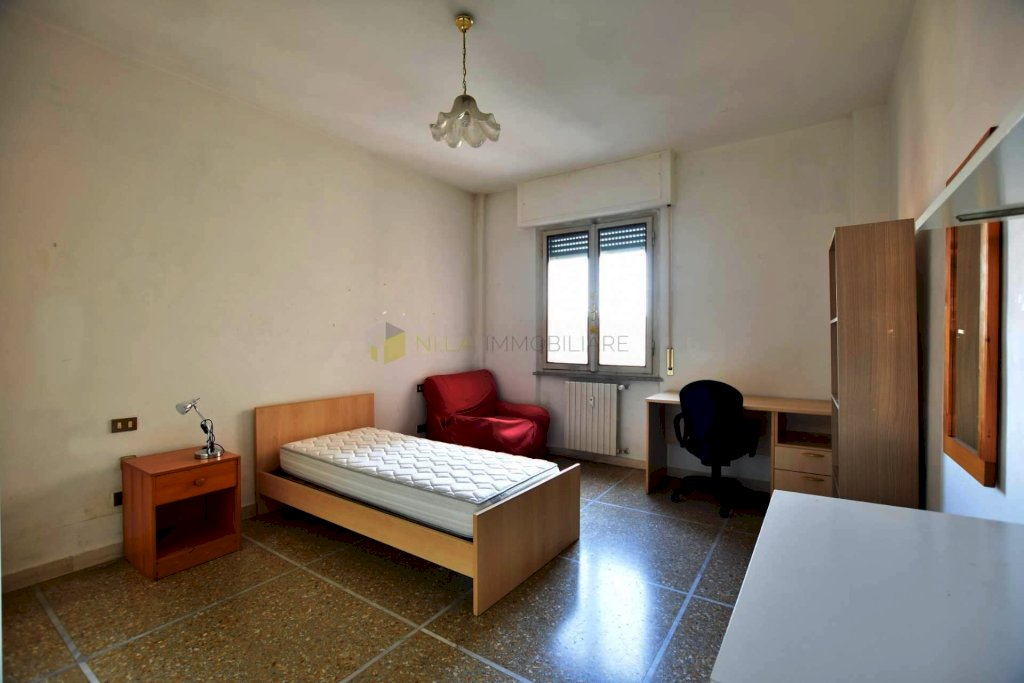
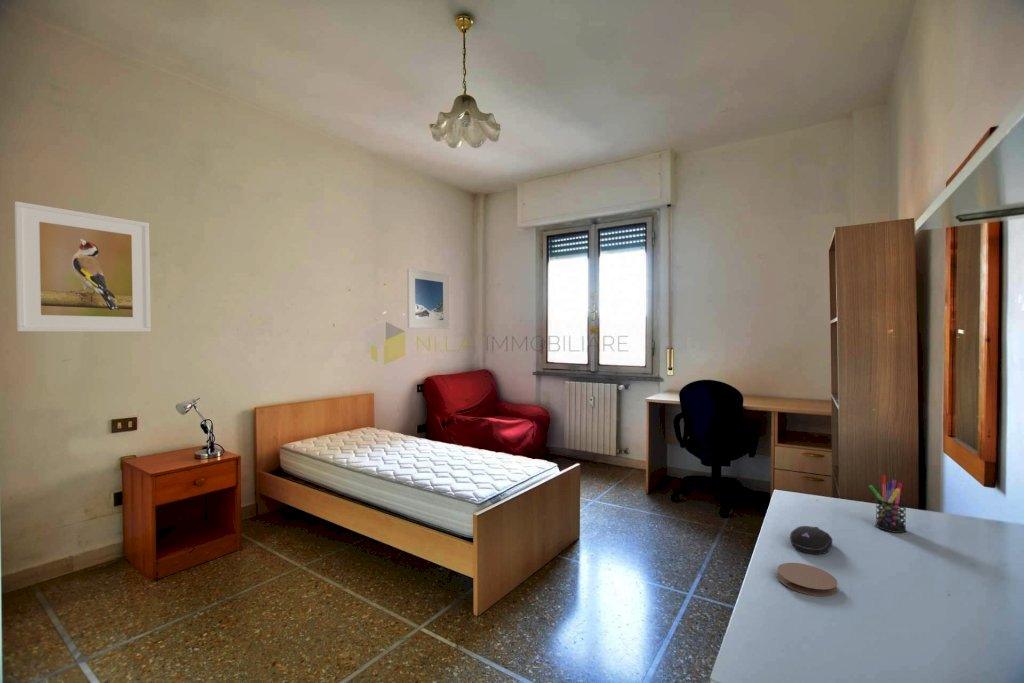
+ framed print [406,267,450,330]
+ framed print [14,200,152,333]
+ coaster [776,562,839,598]
+ pen holder [868,474,907,534]
+ computer mouse [789,525,834,556]
